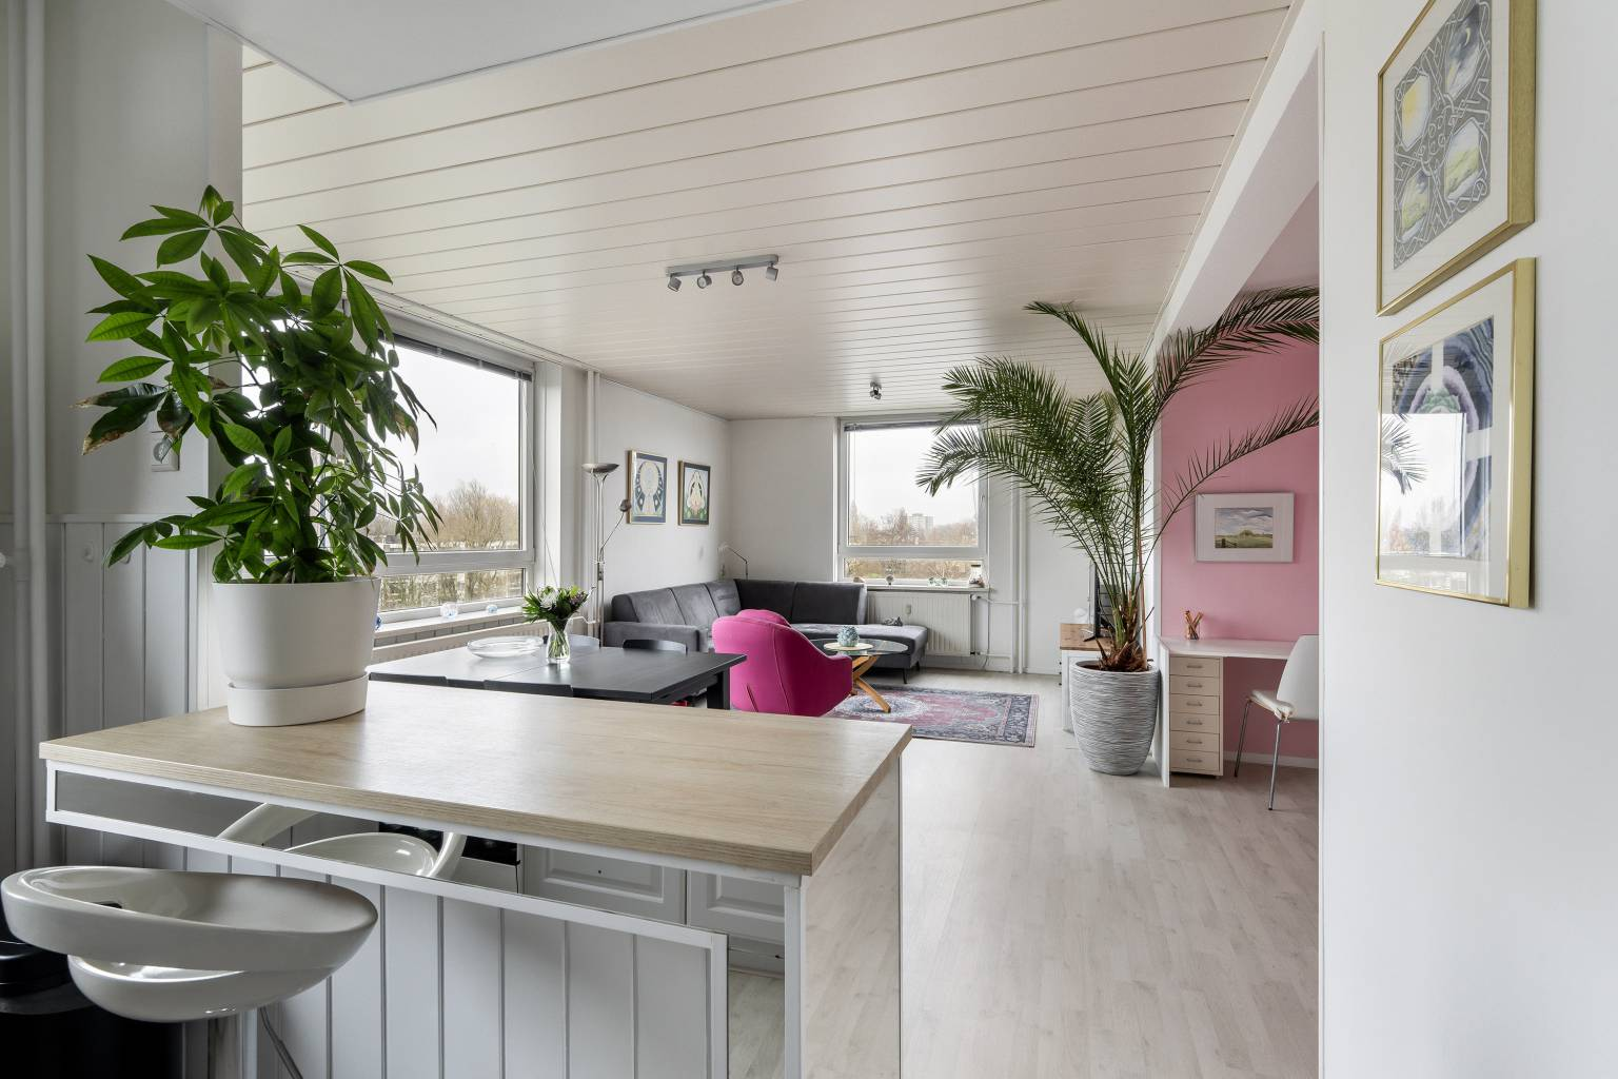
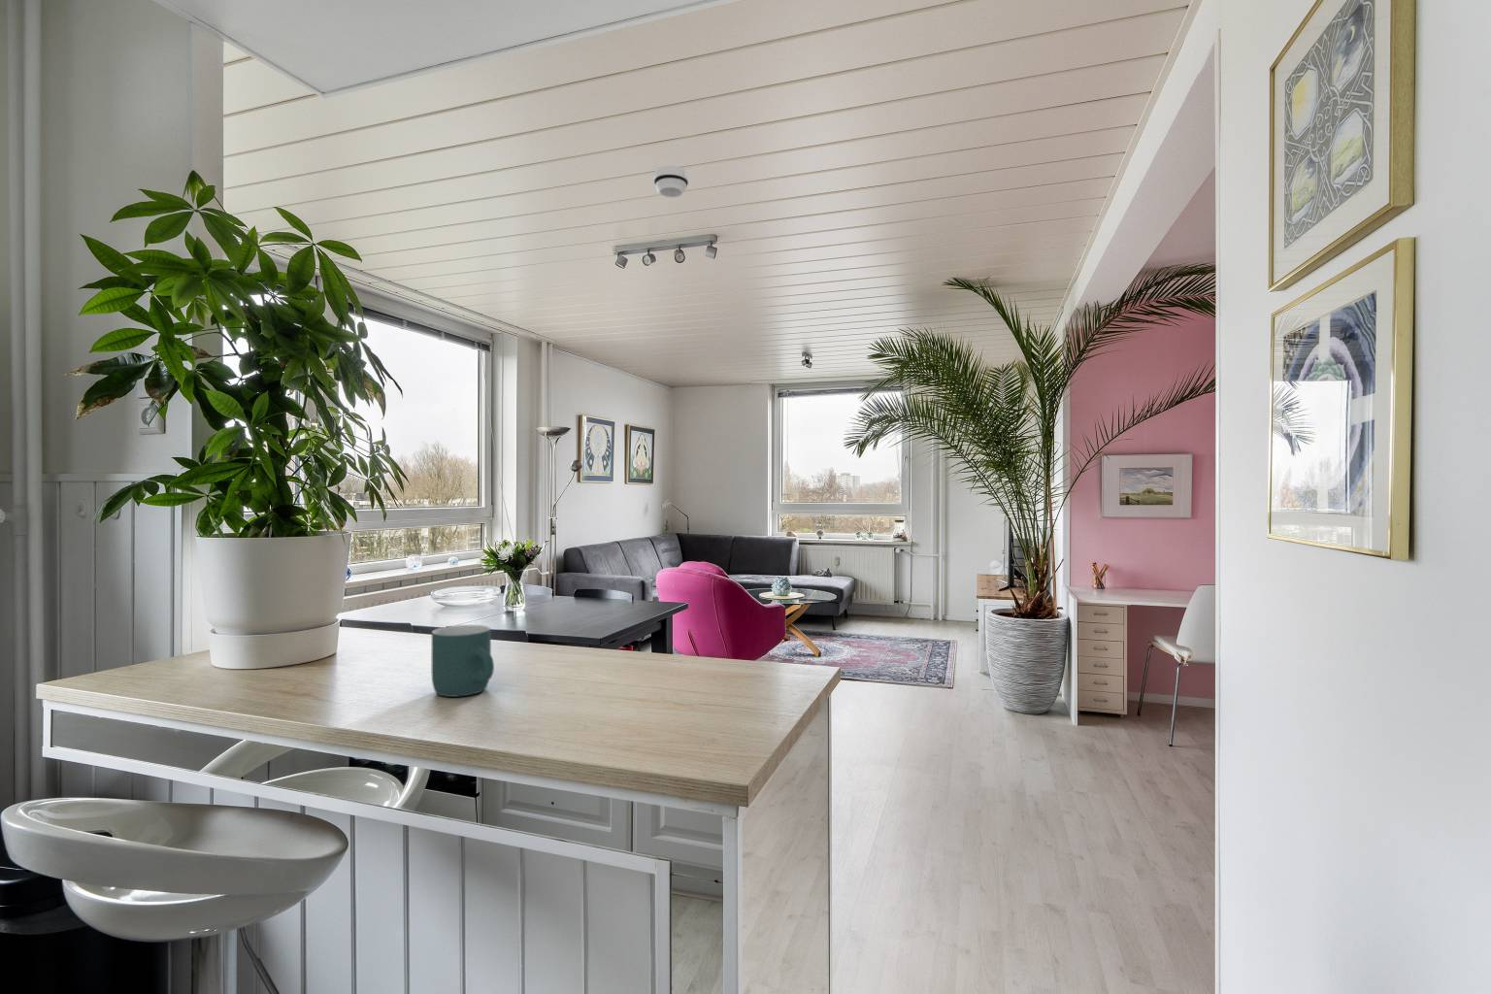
+ smoke detector [653,165,689,199]
+ mug [430,625,495,698]
